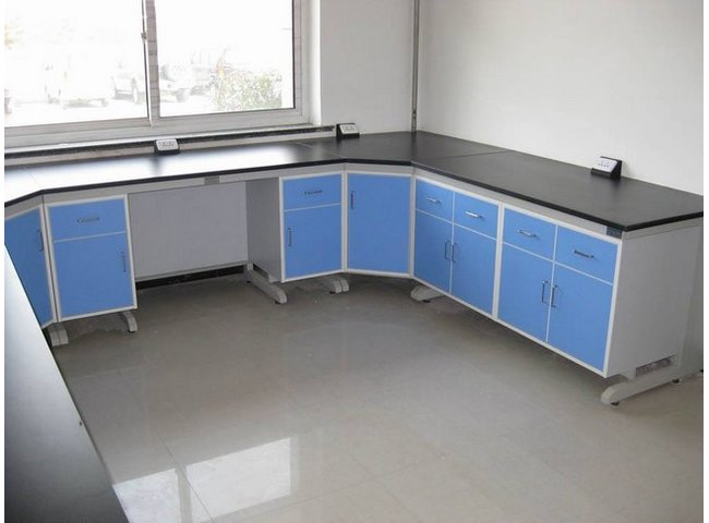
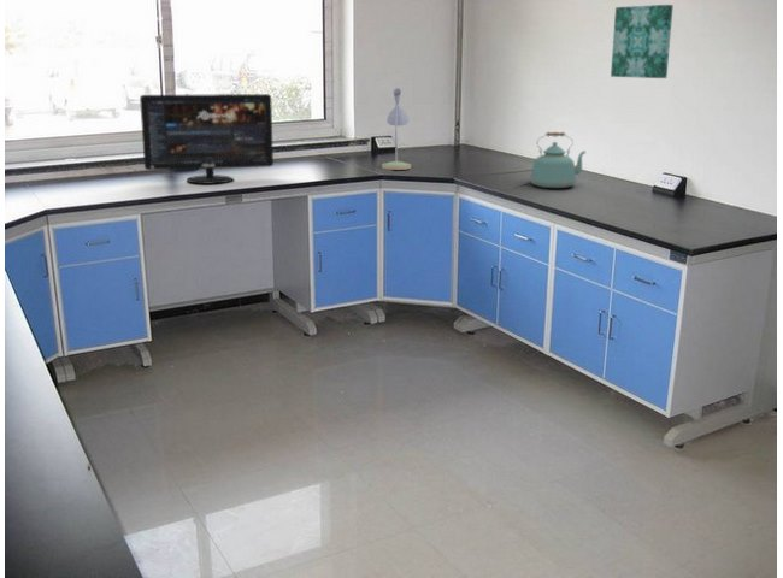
+ desk lamp [381,87,412,171]
+ wall art [610,4,675,79]
+ kettle [529,131,587,189]
+ computer monitor [139,93,275,185]
